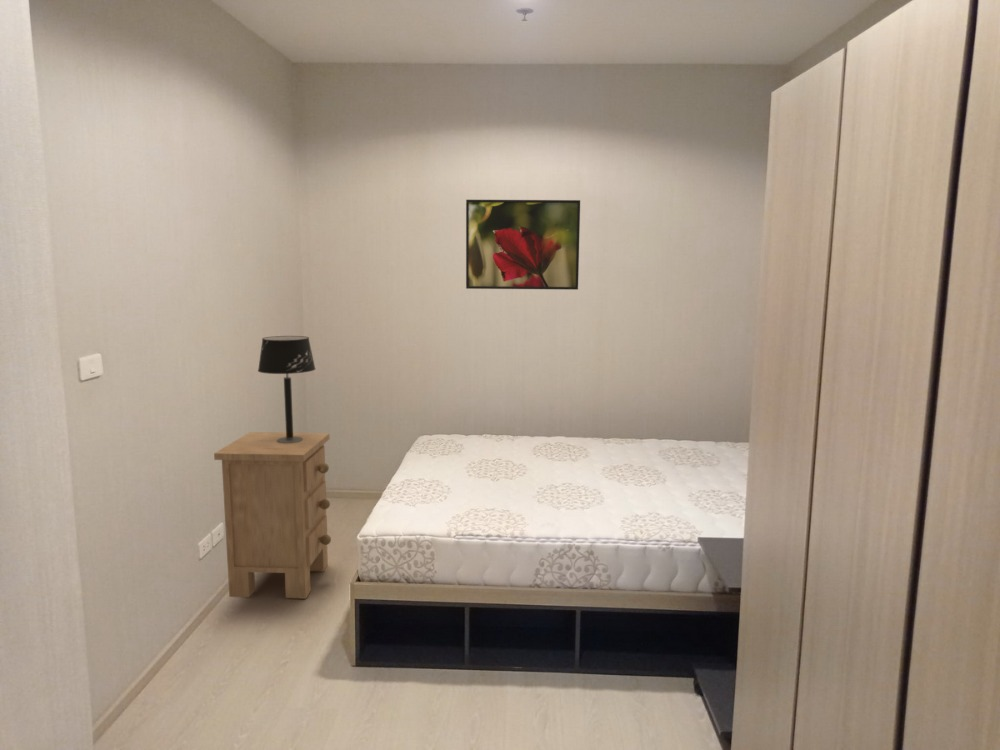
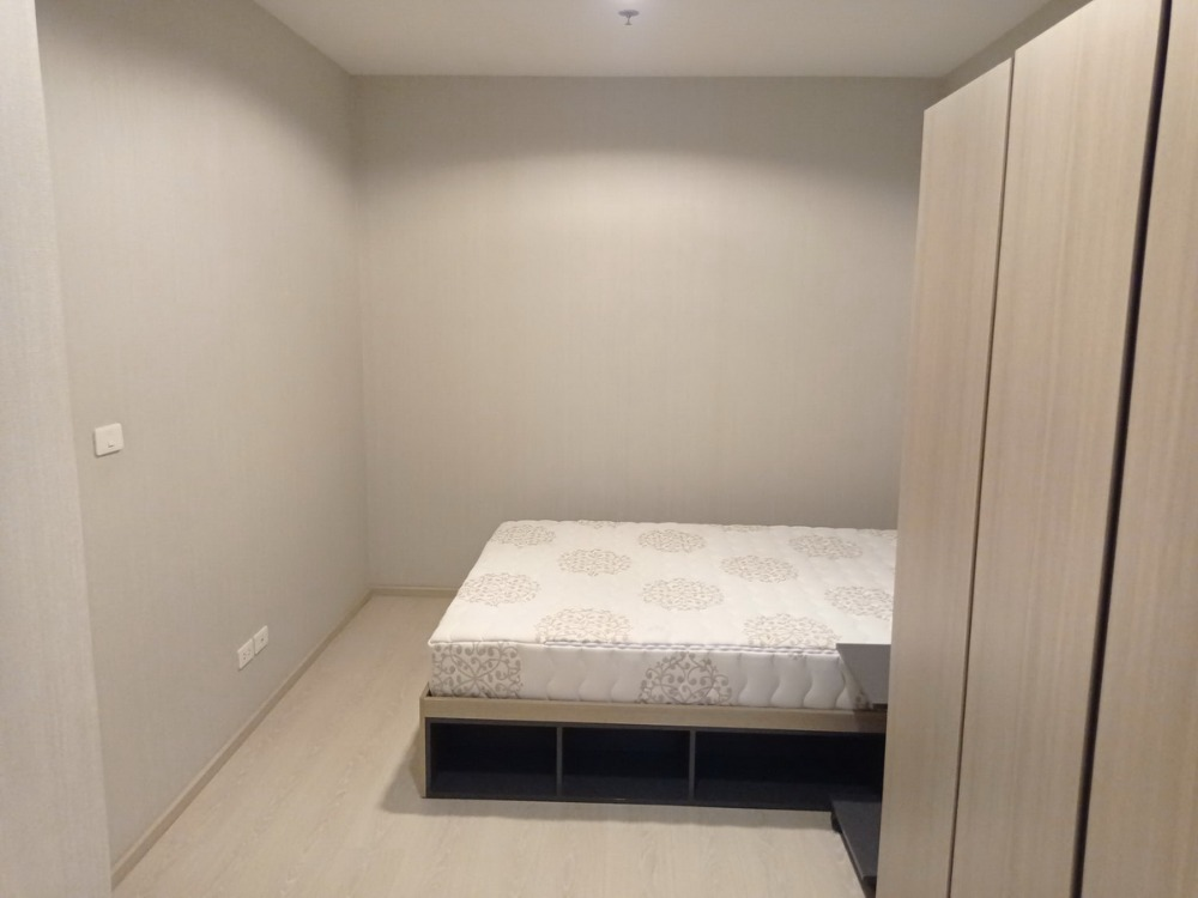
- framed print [465,199,581,291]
- nightstand [213,431,332,600]
- table lamp [257,335,316,443]
